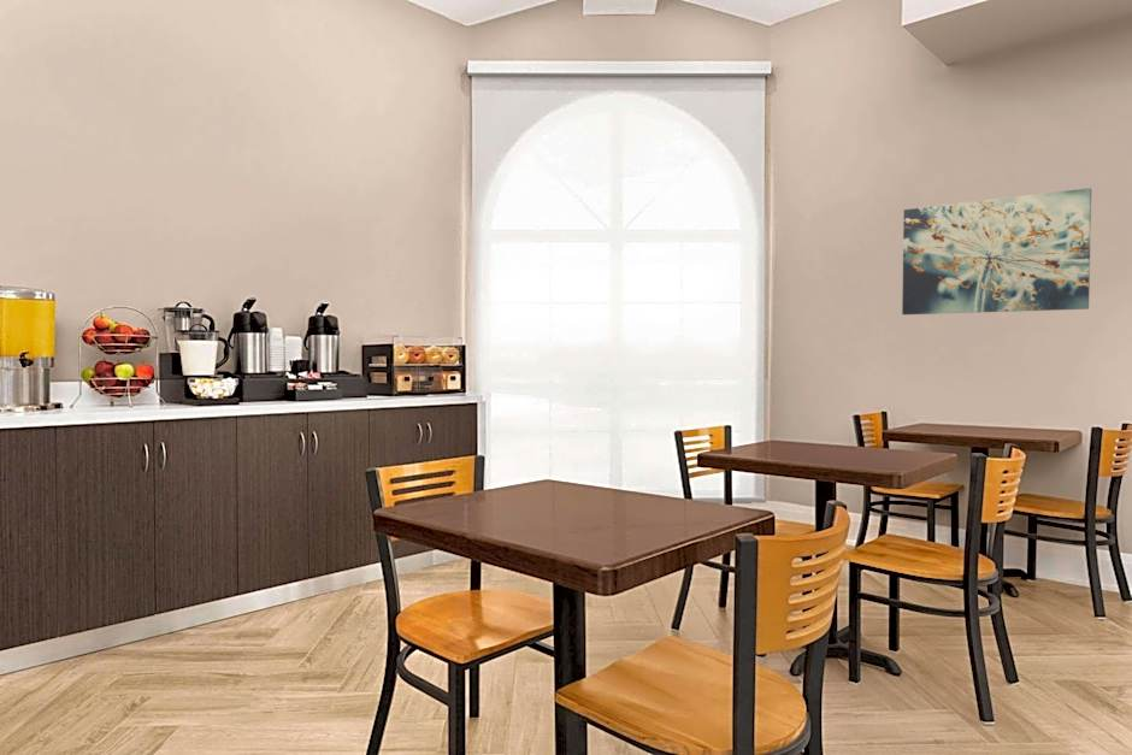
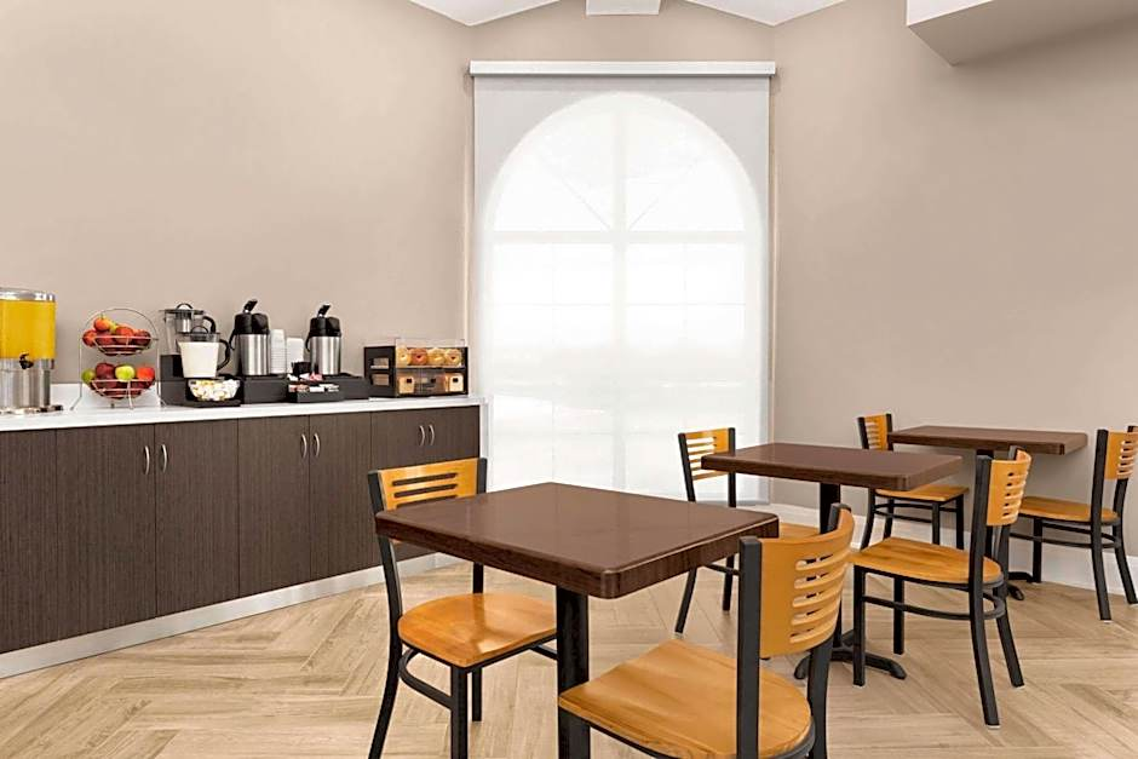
- wall art [901,187,1092,315]
